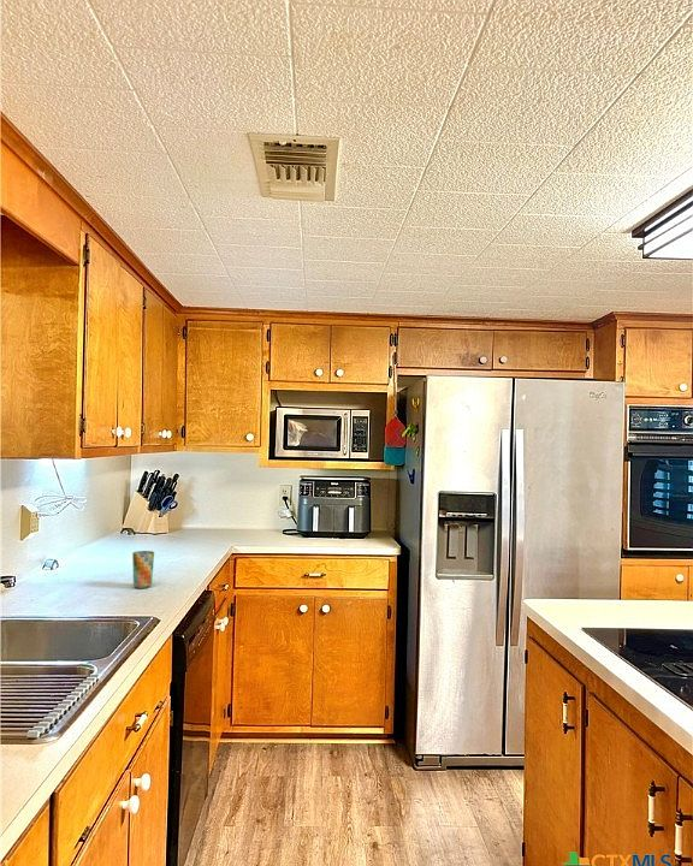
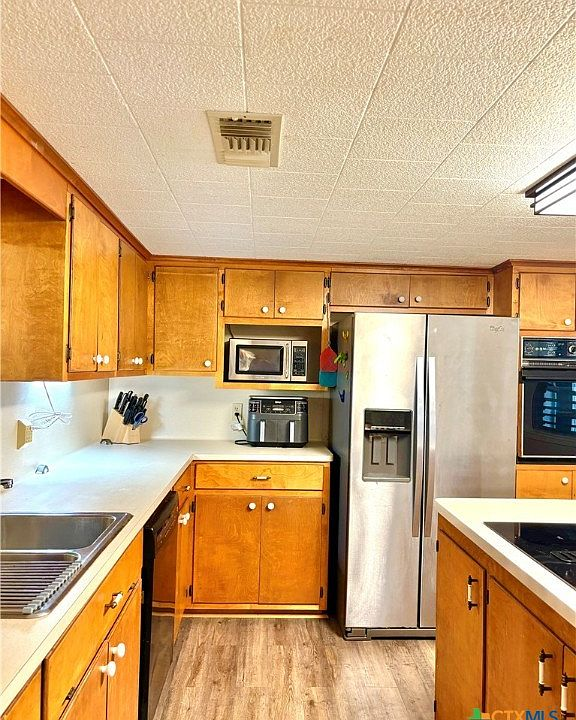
- cup [131,550,155,589]
